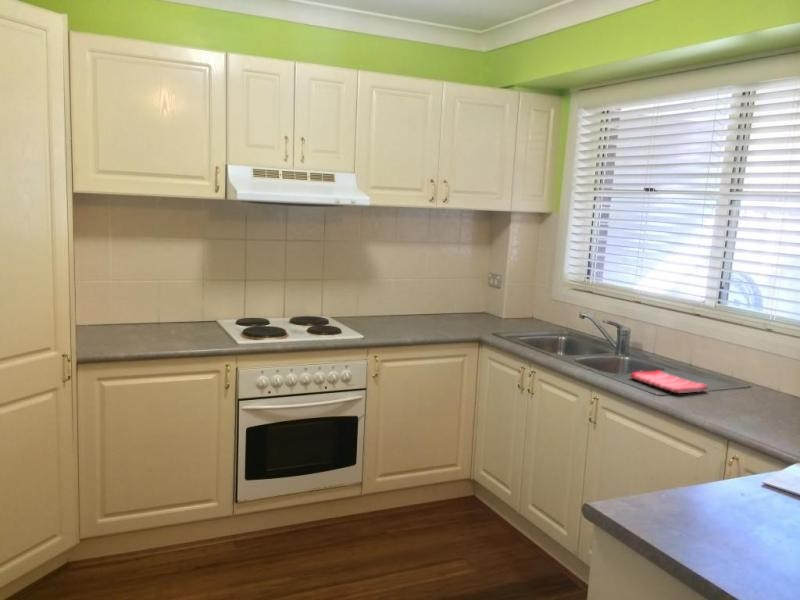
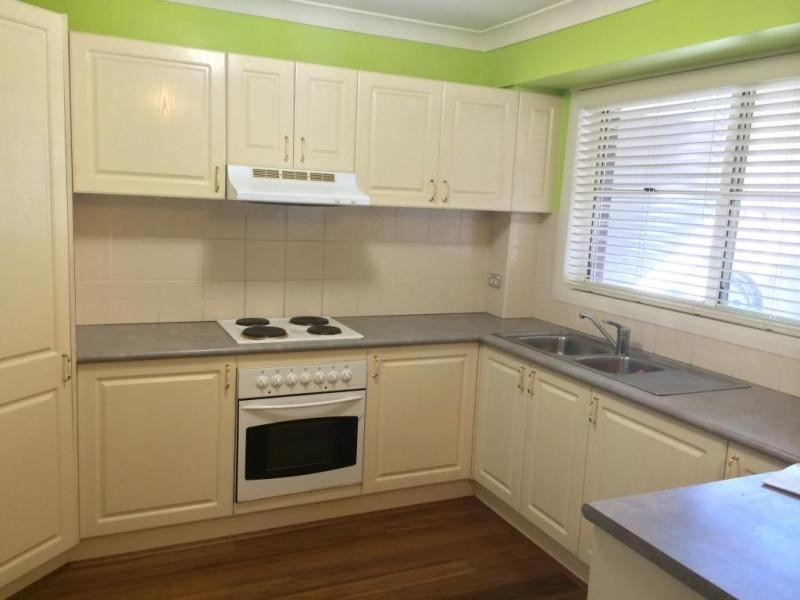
- dish towel [629,369,709,394]
